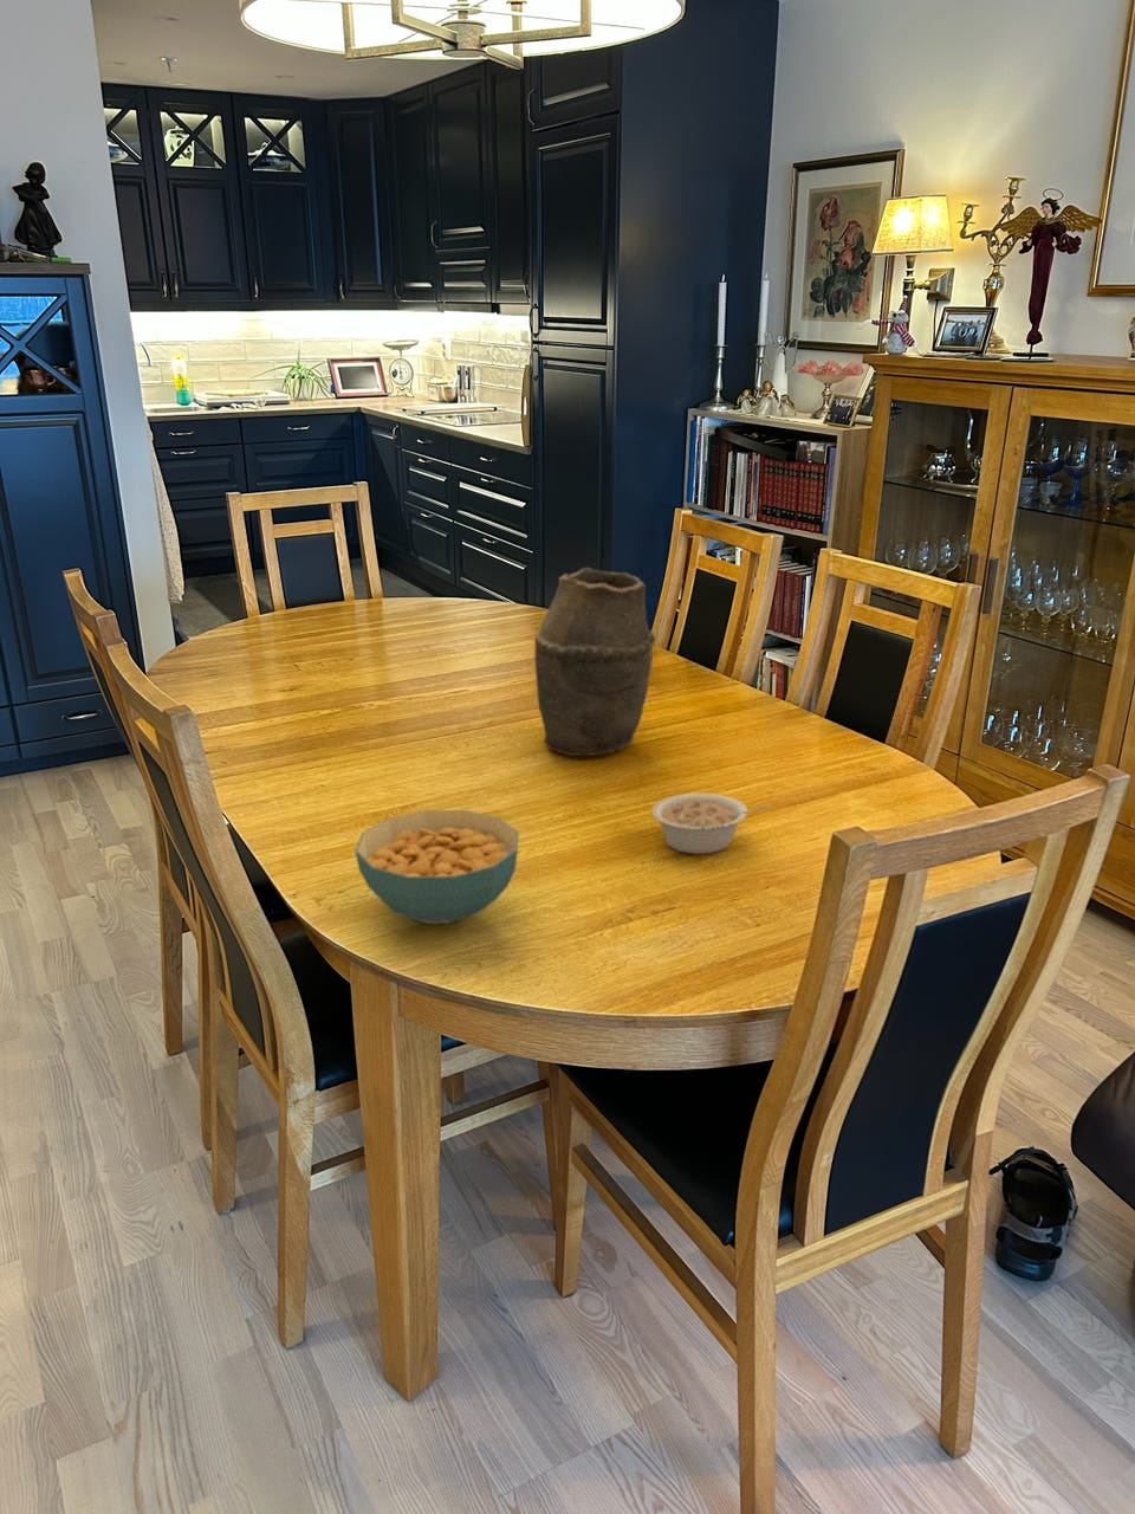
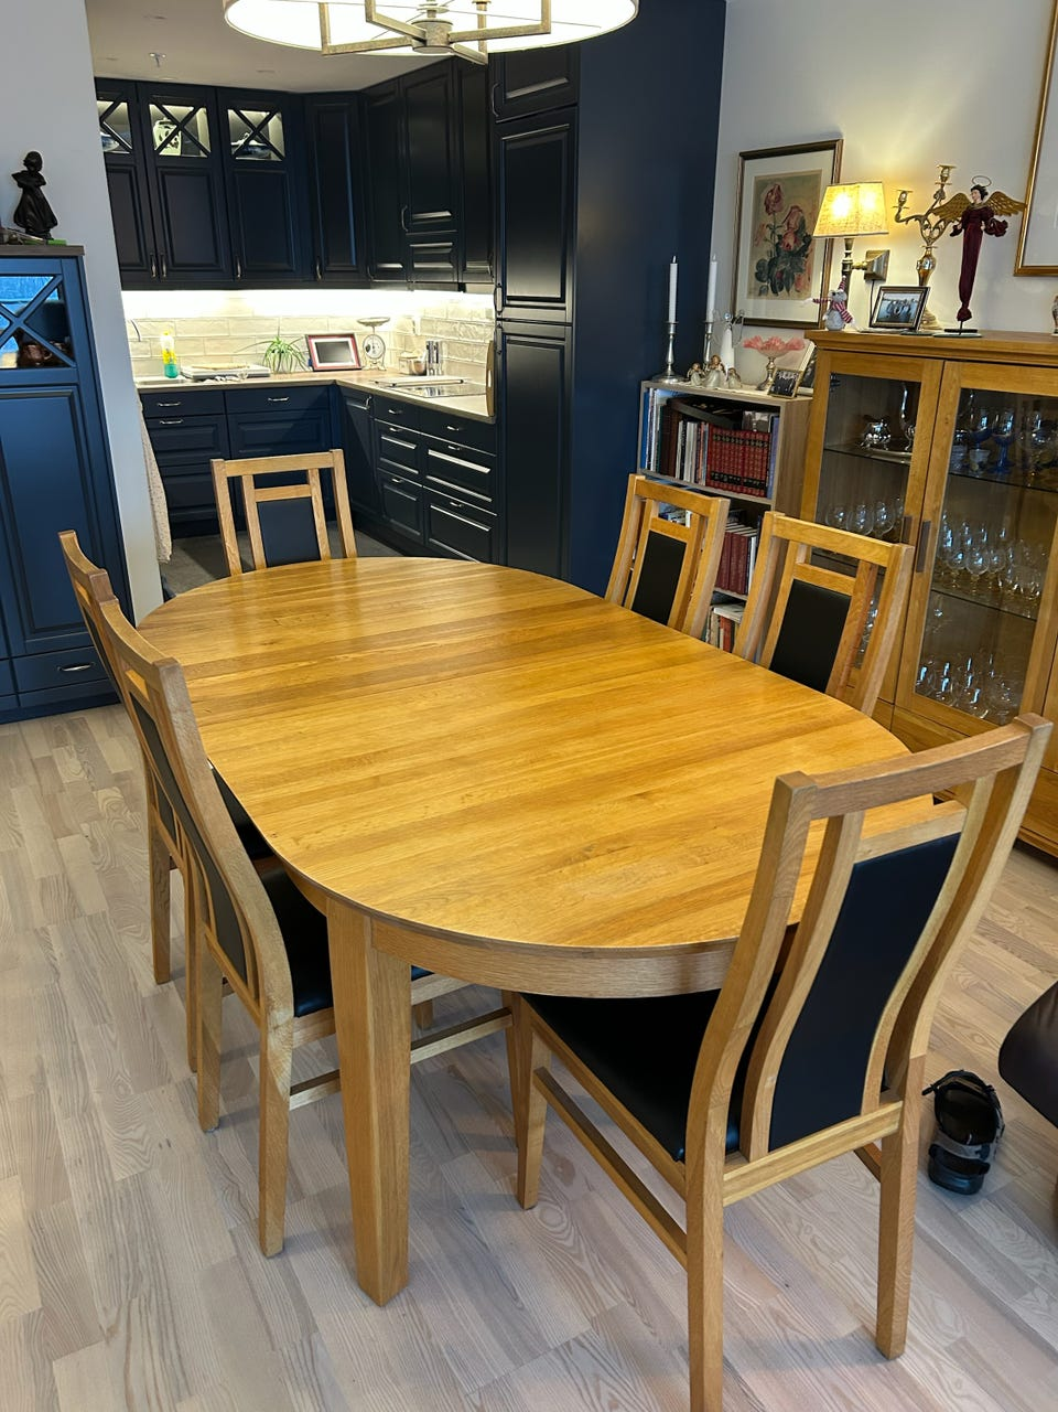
- vase [533,566,656,757]
- cereal bowl [354,809,520,925]
- legume [650,793,770,855]
